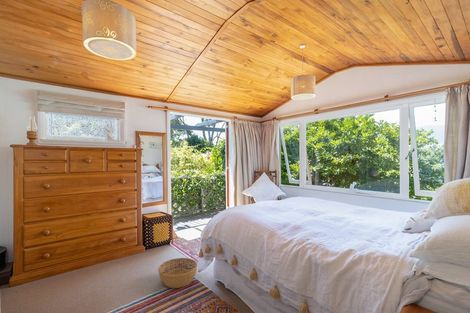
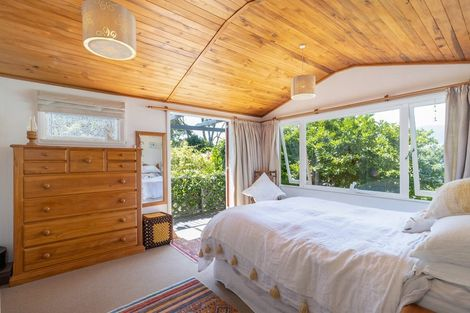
- basket [157,257,199,289]
